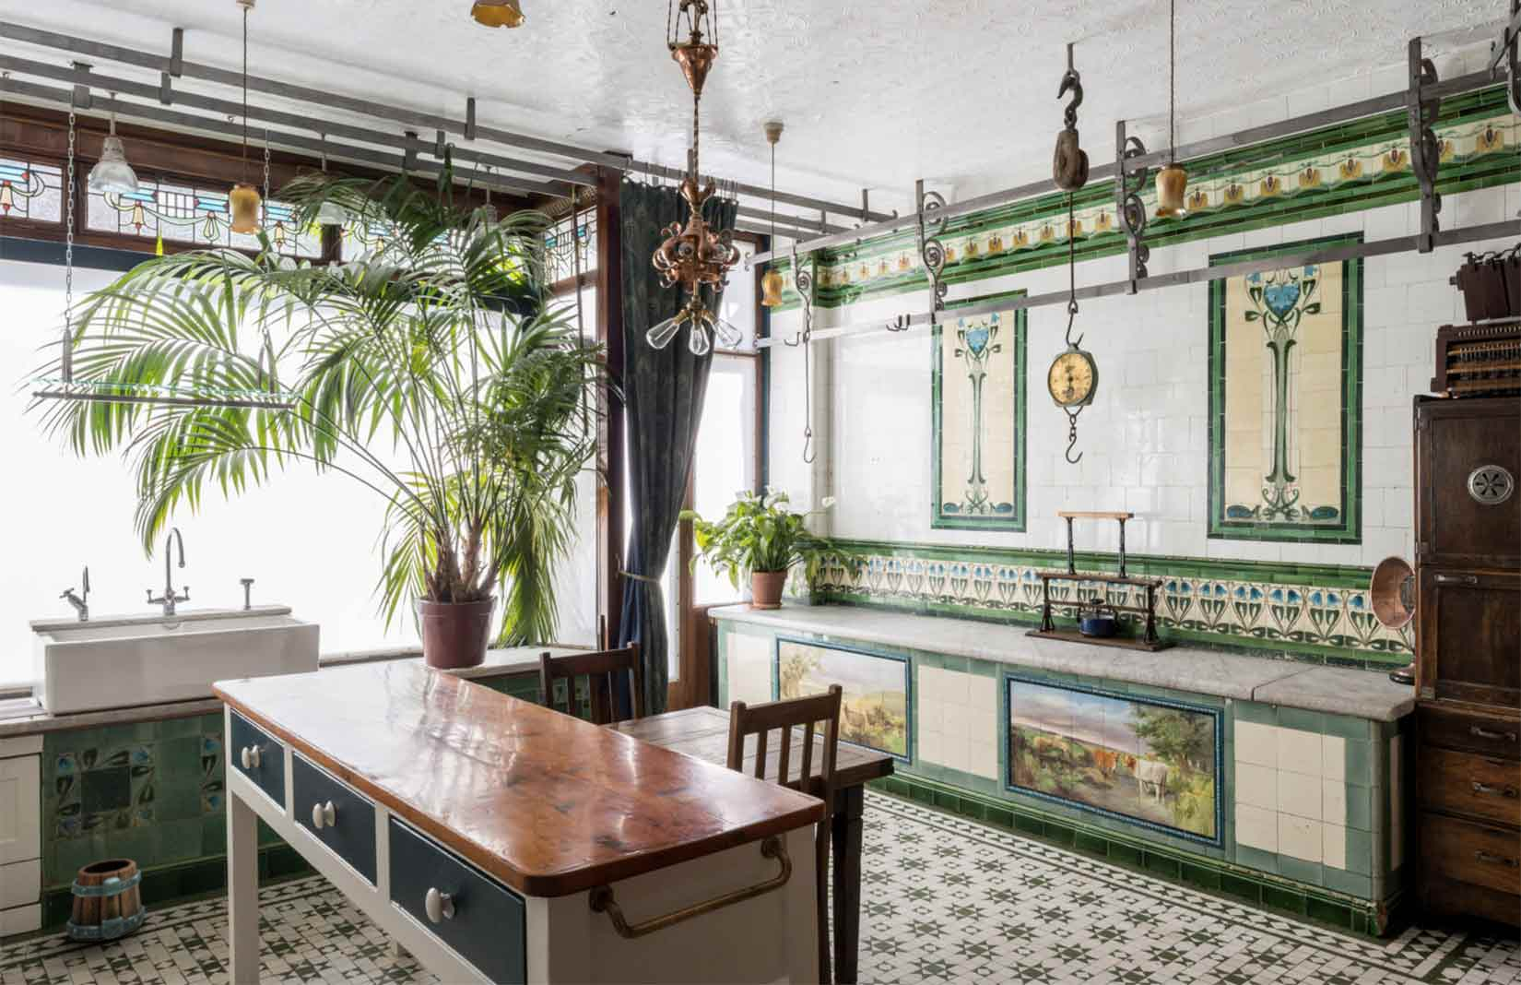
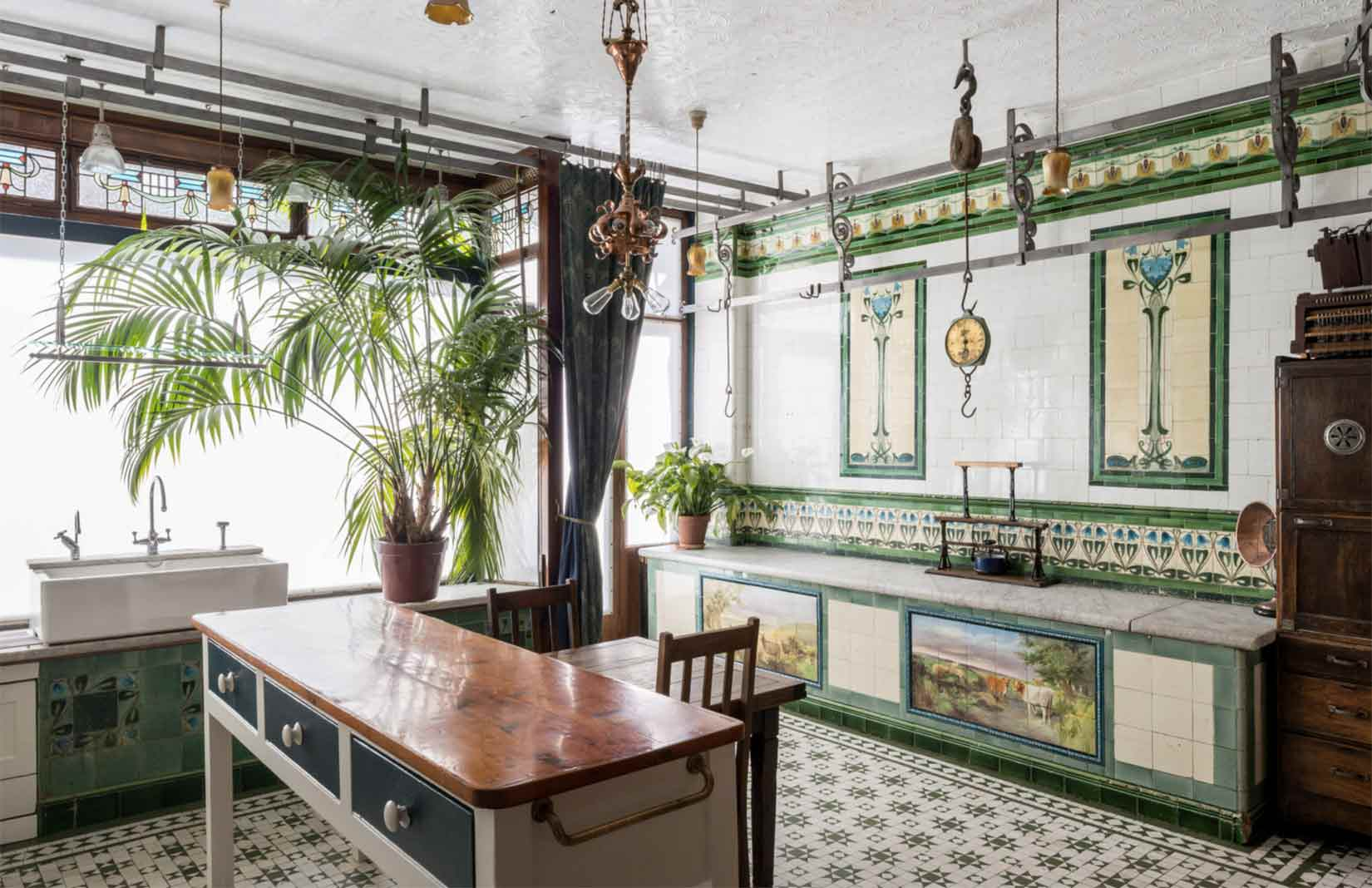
- bucket [65,859,146,943]
